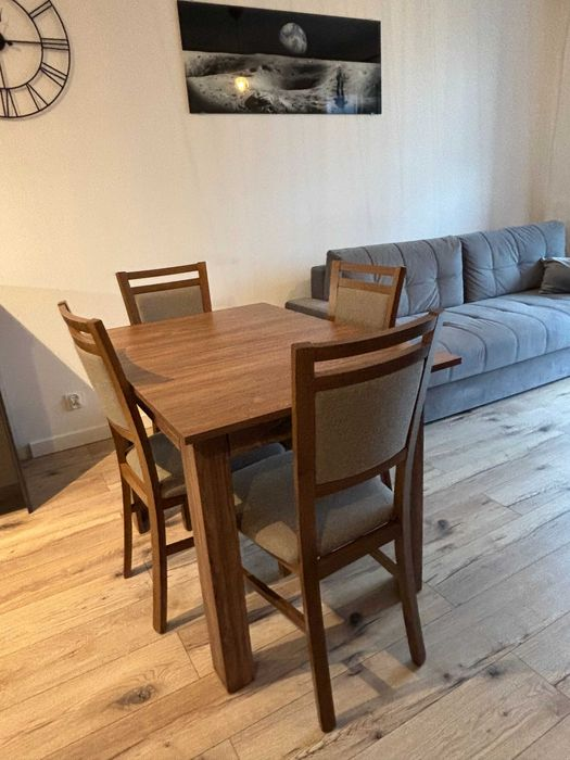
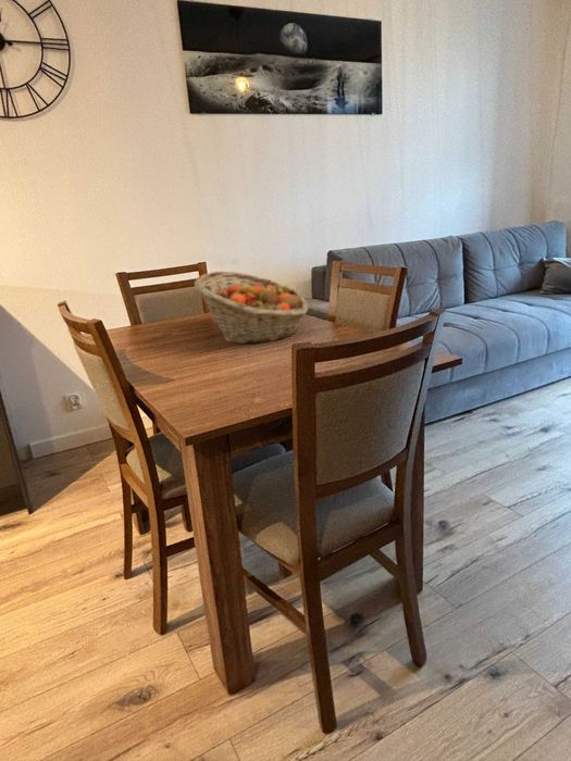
+ fruit basket [194,271,309,345]
